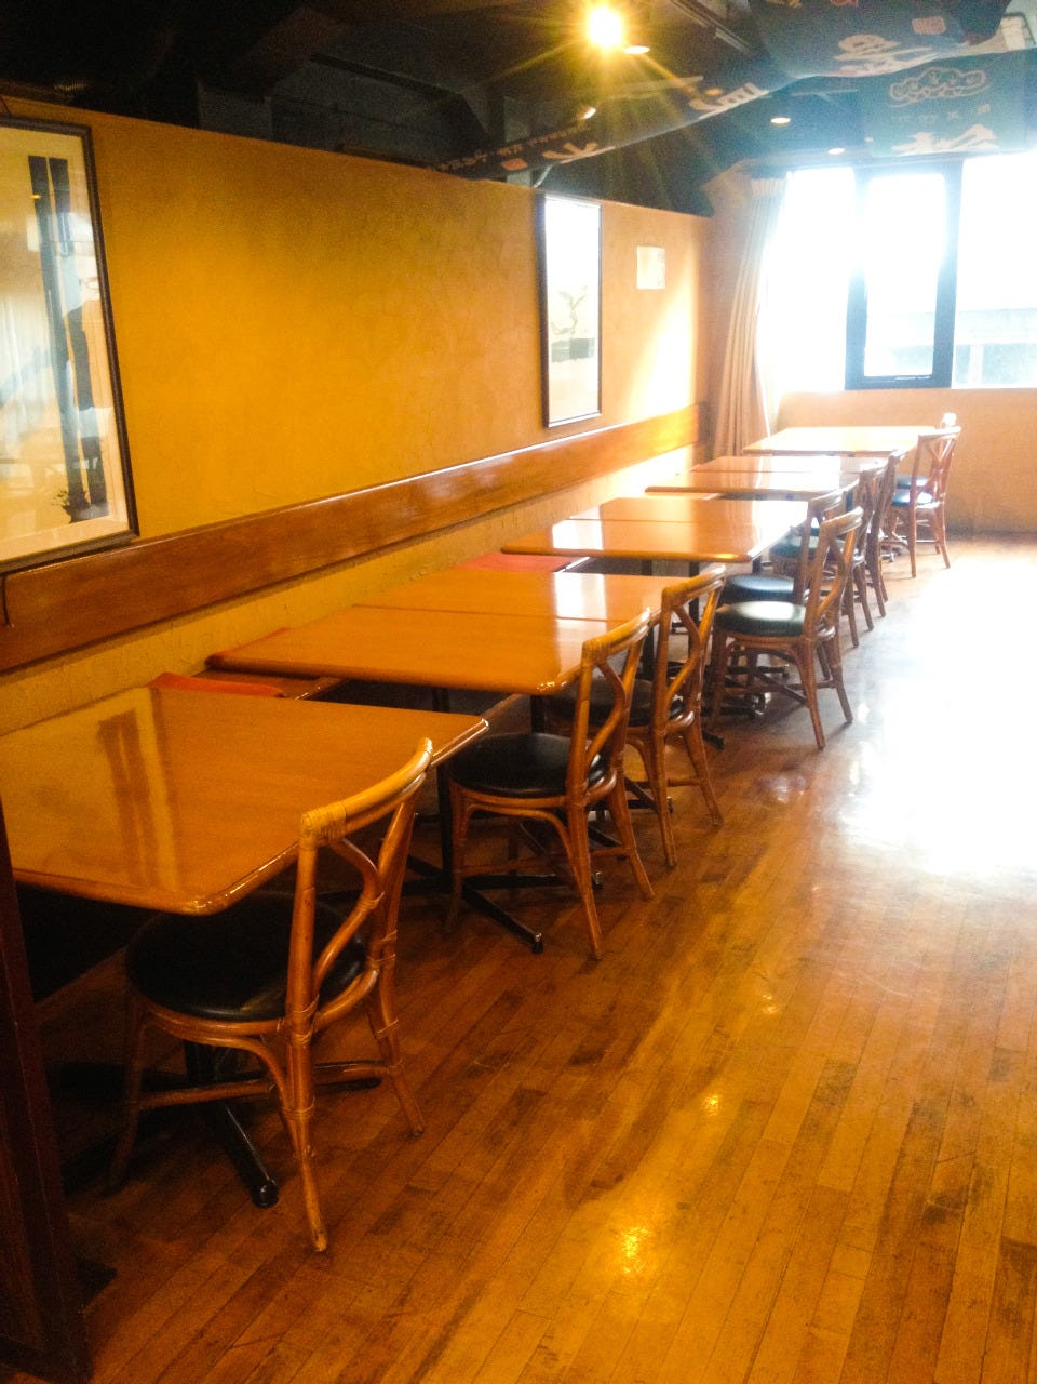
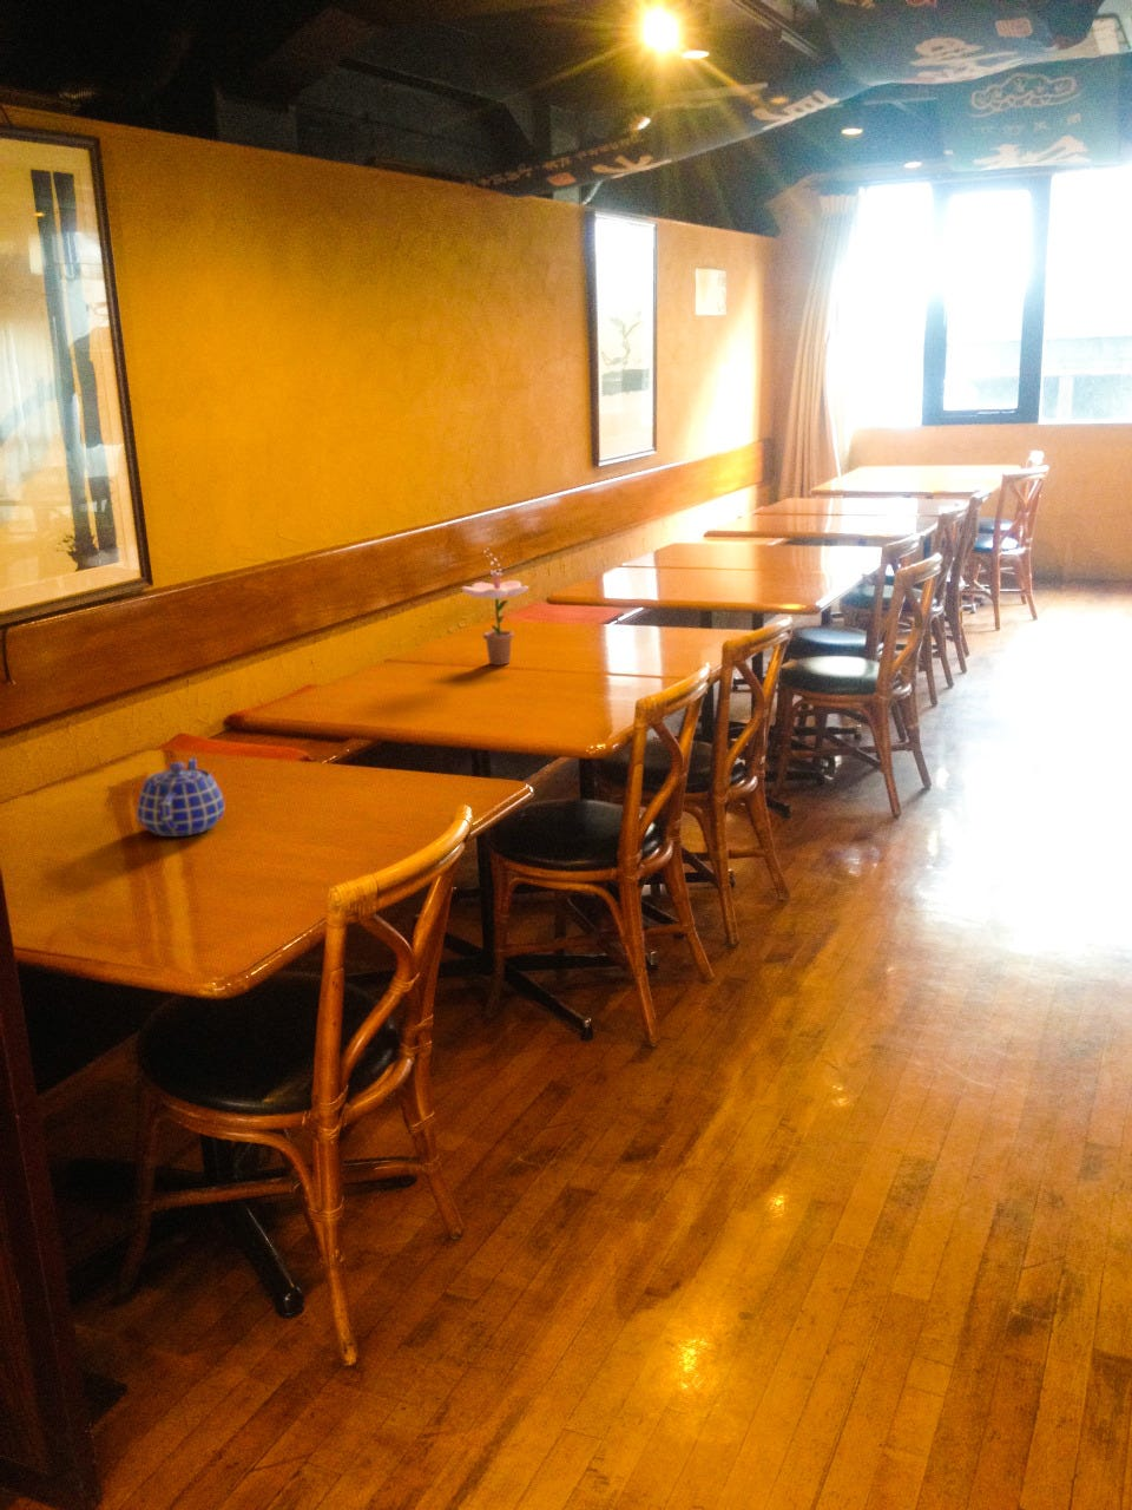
+ teapot [136,756,225,837]
+ flower [460,541,530,667]
